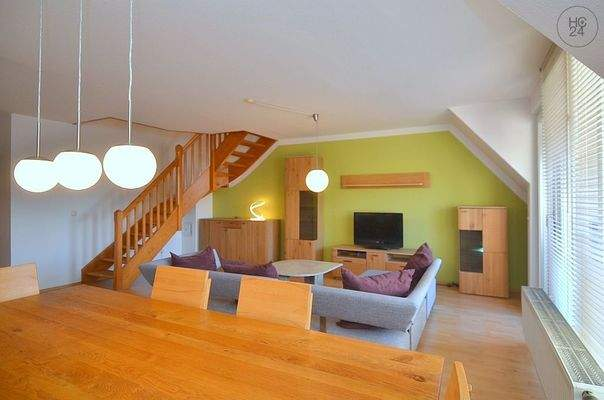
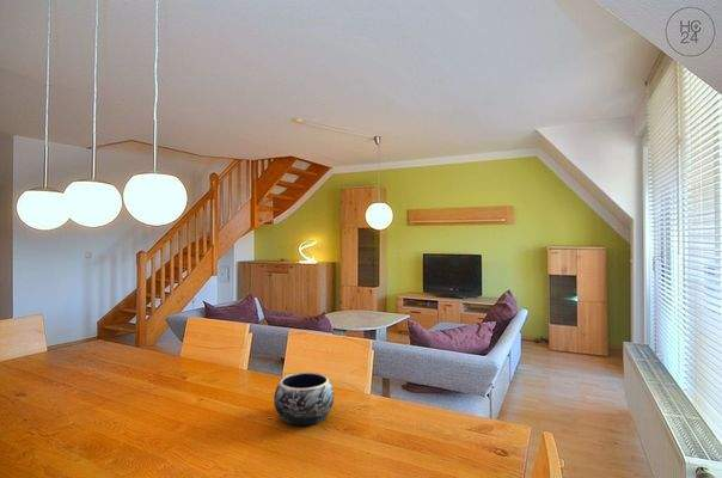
+ decorative bowl [273,372,335,427]
